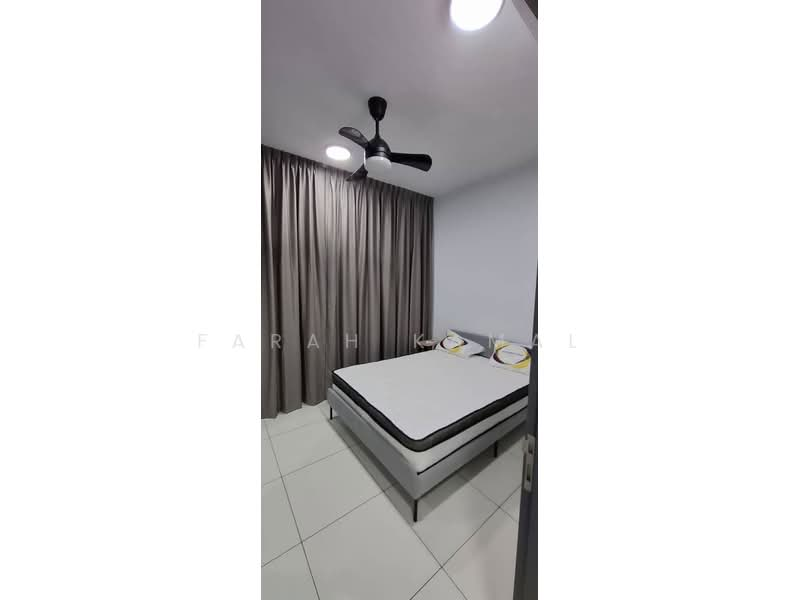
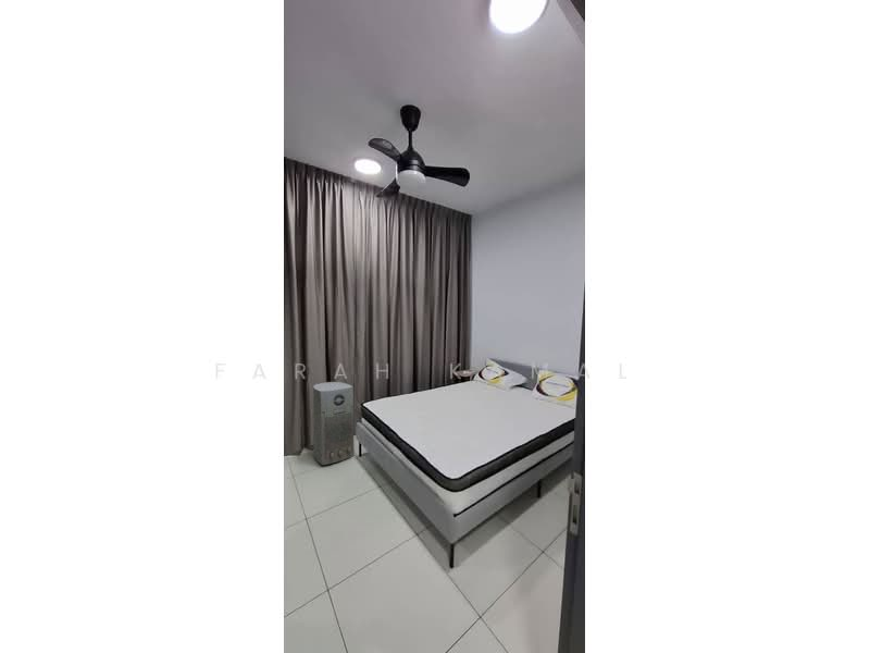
+ air purifier [312,381,356,466]
